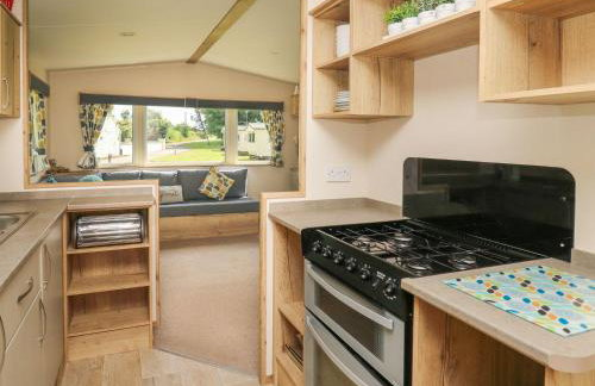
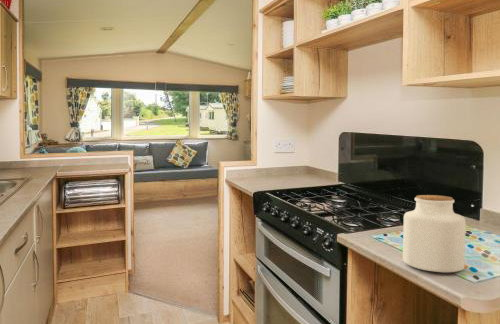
+ jar [402,194,467,273]
